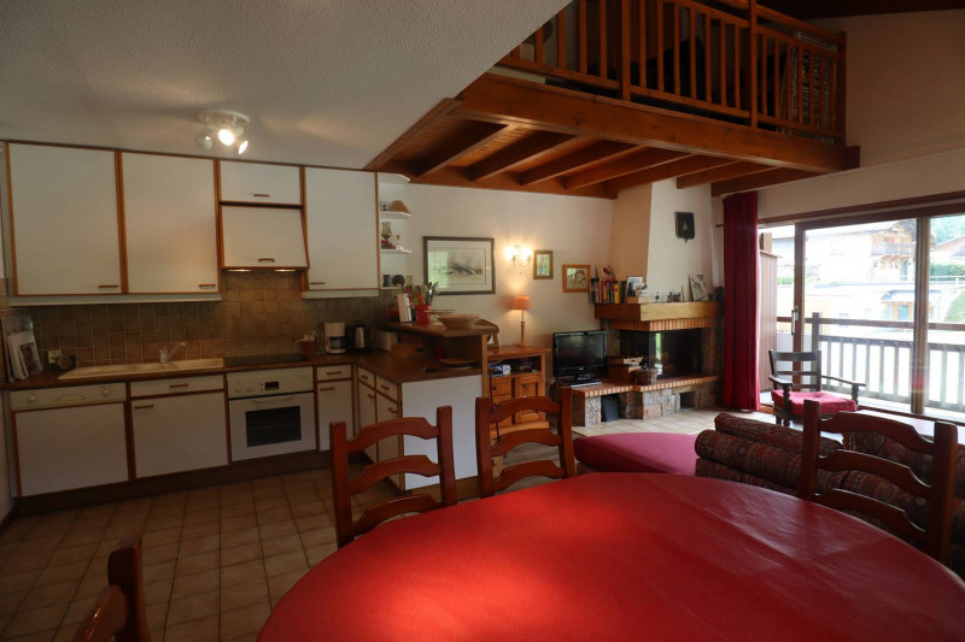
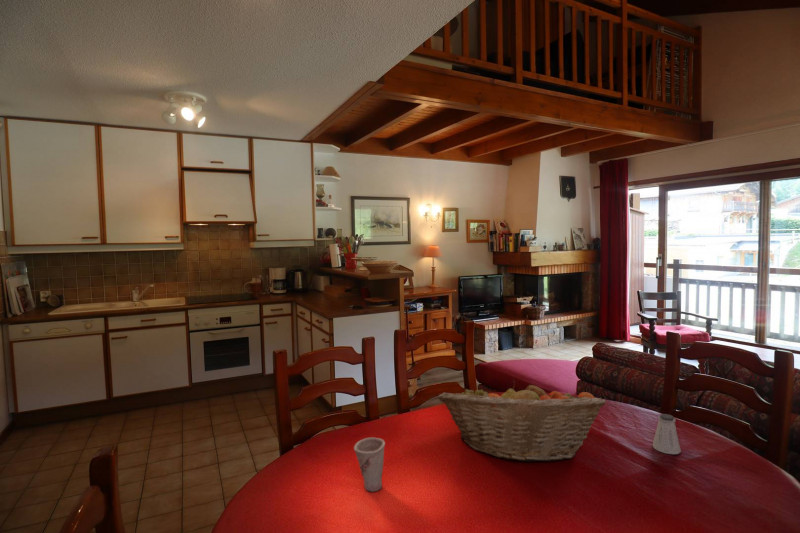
+ fruit basket [437,379,607,463]
+ saltshaker [652,413,682,455]
+ cup [353,436,386,493]
